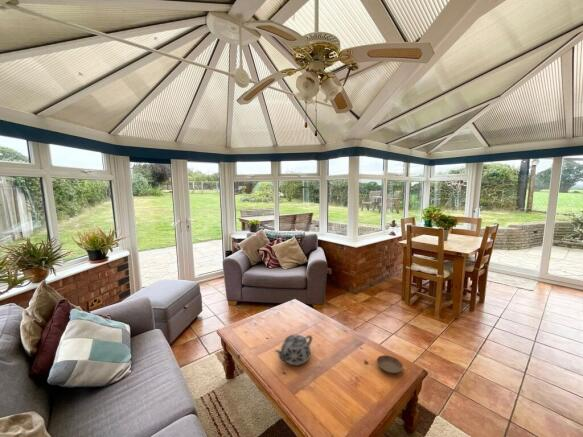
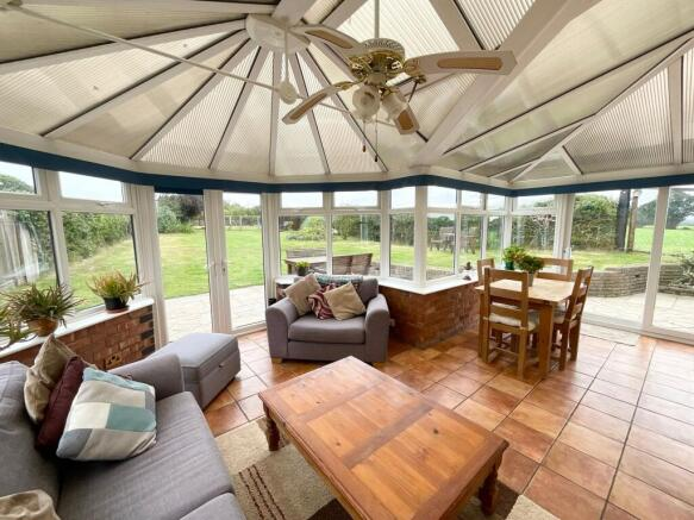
- teapot [273,334,313,367]
- saucer [376,354,404,375]
